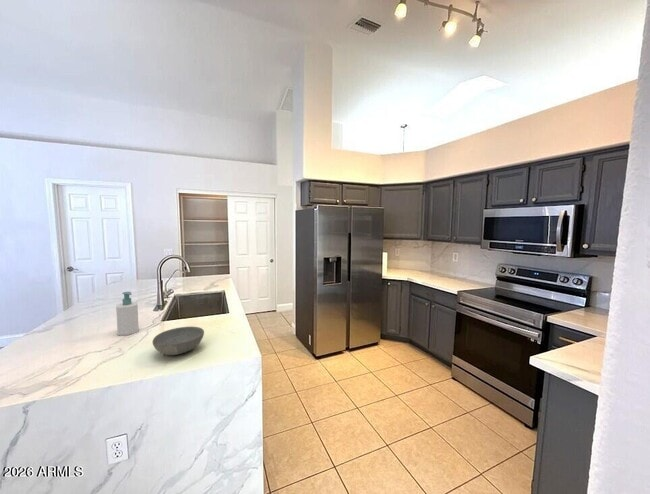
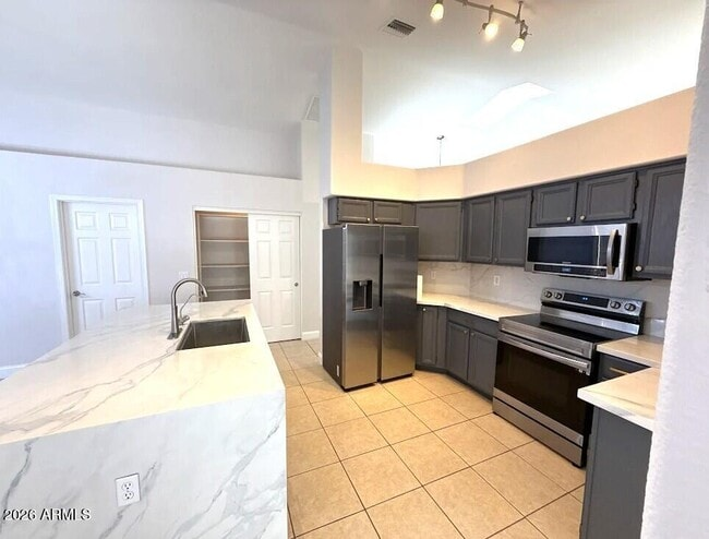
- soap bottle [115,291,140,336]
- bowl [152,326,205,356]
